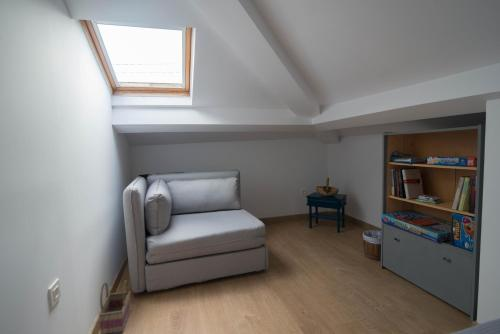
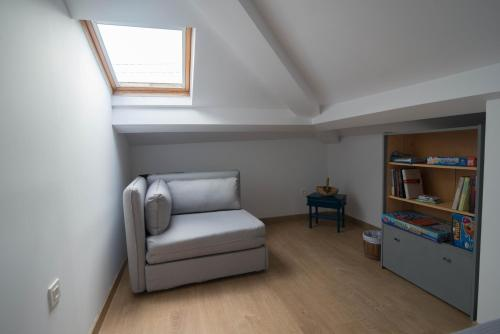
- basket [98,279,131,334]
